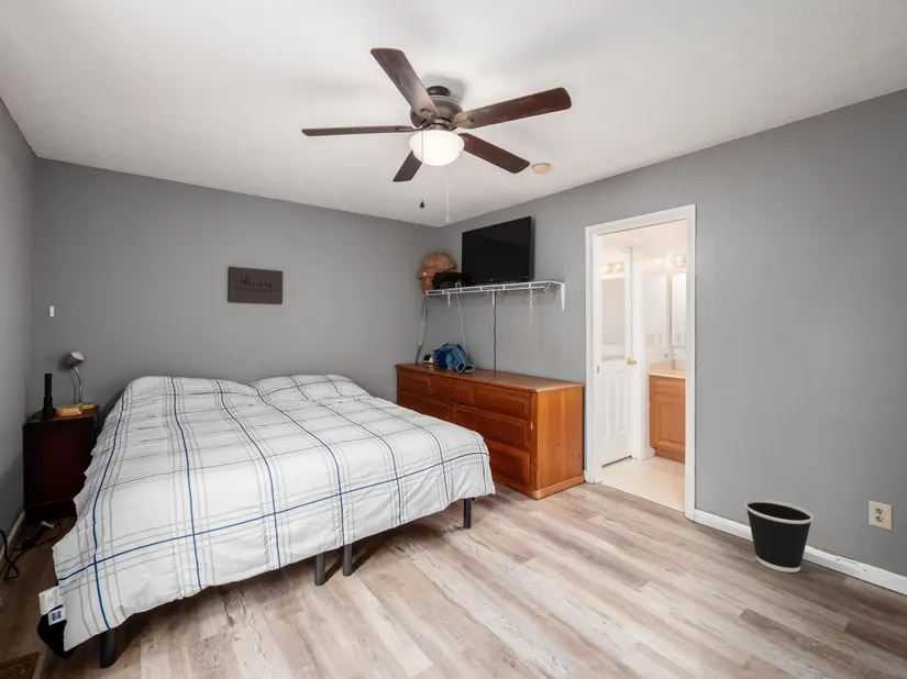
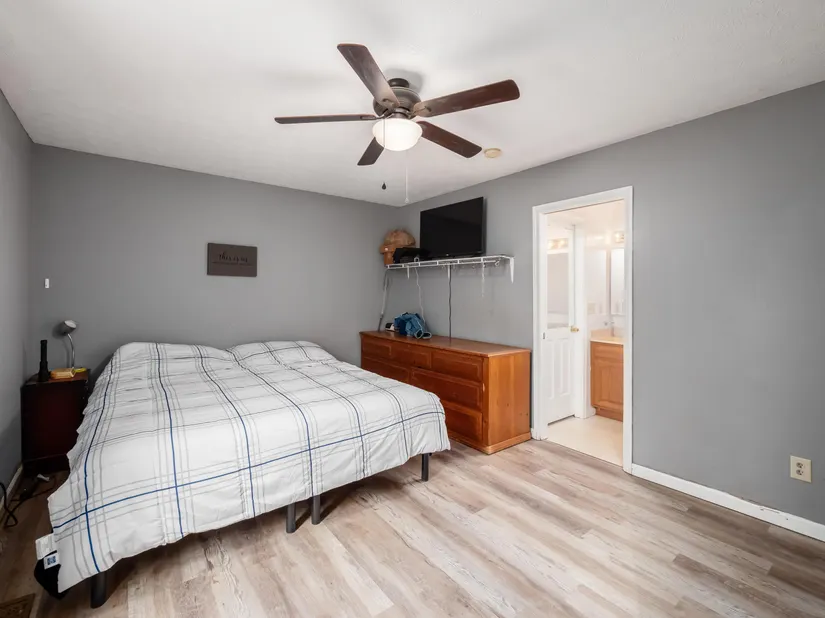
- wastebasket [744,498,815,574]
